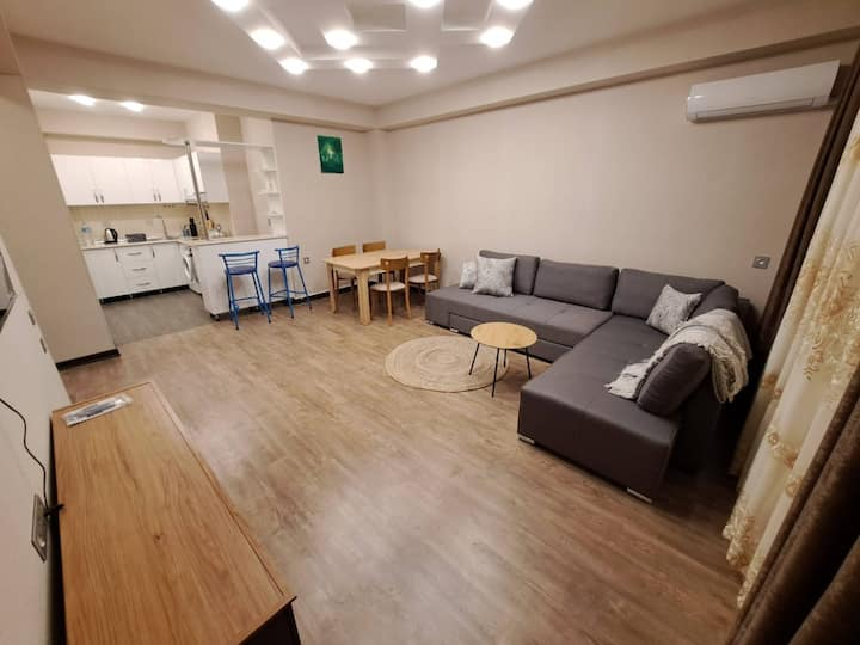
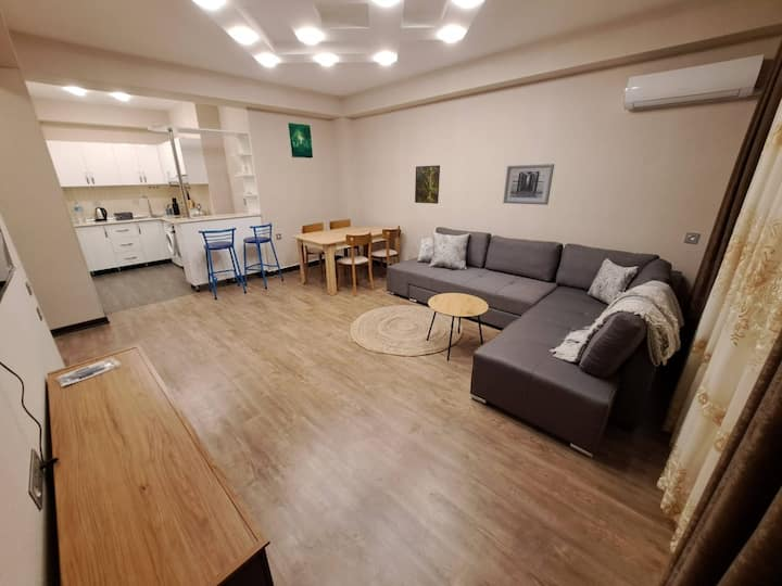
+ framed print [414,164,441,205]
+ wall art [502,163,555,206]
